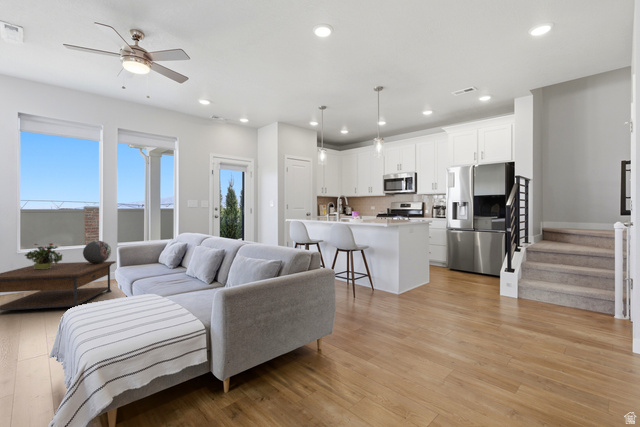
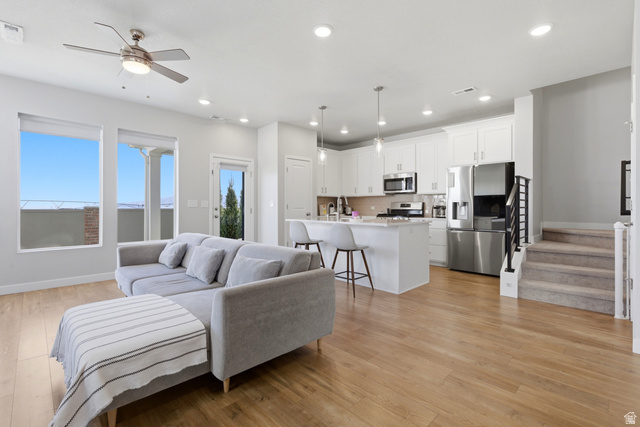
- decorative sphere [82,240,112,264]
- coffee table [0,260,117,312]
- potted plant [23,242,63,269]
